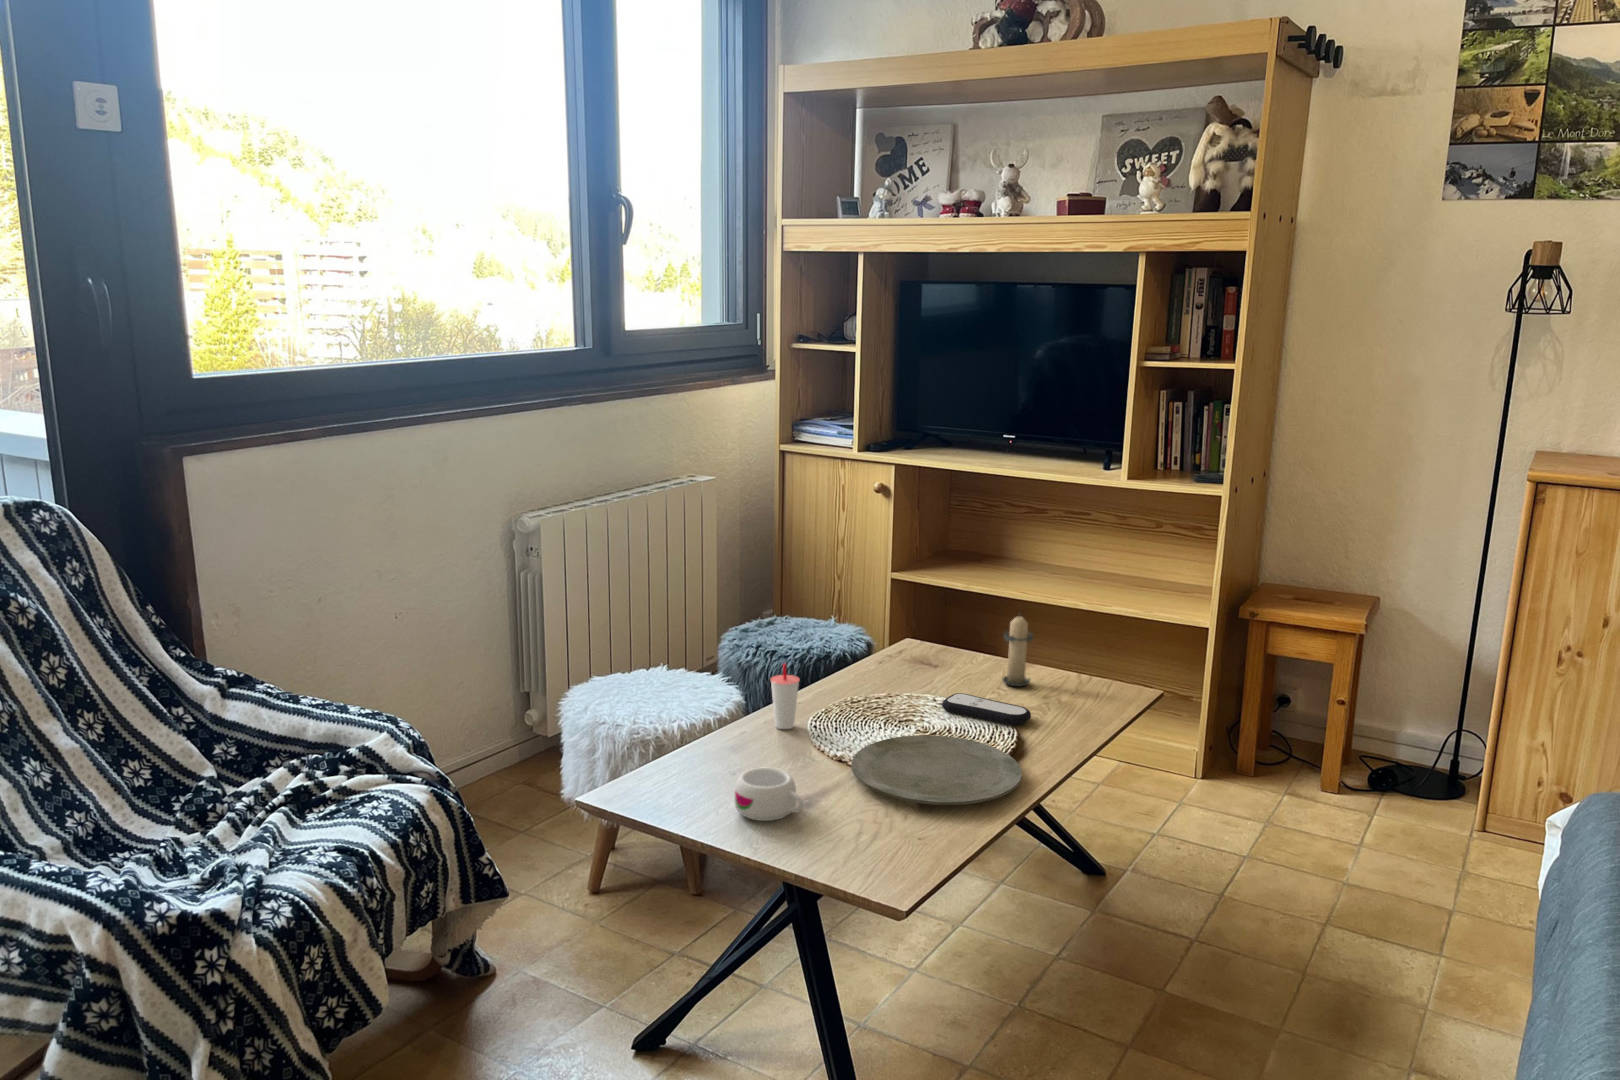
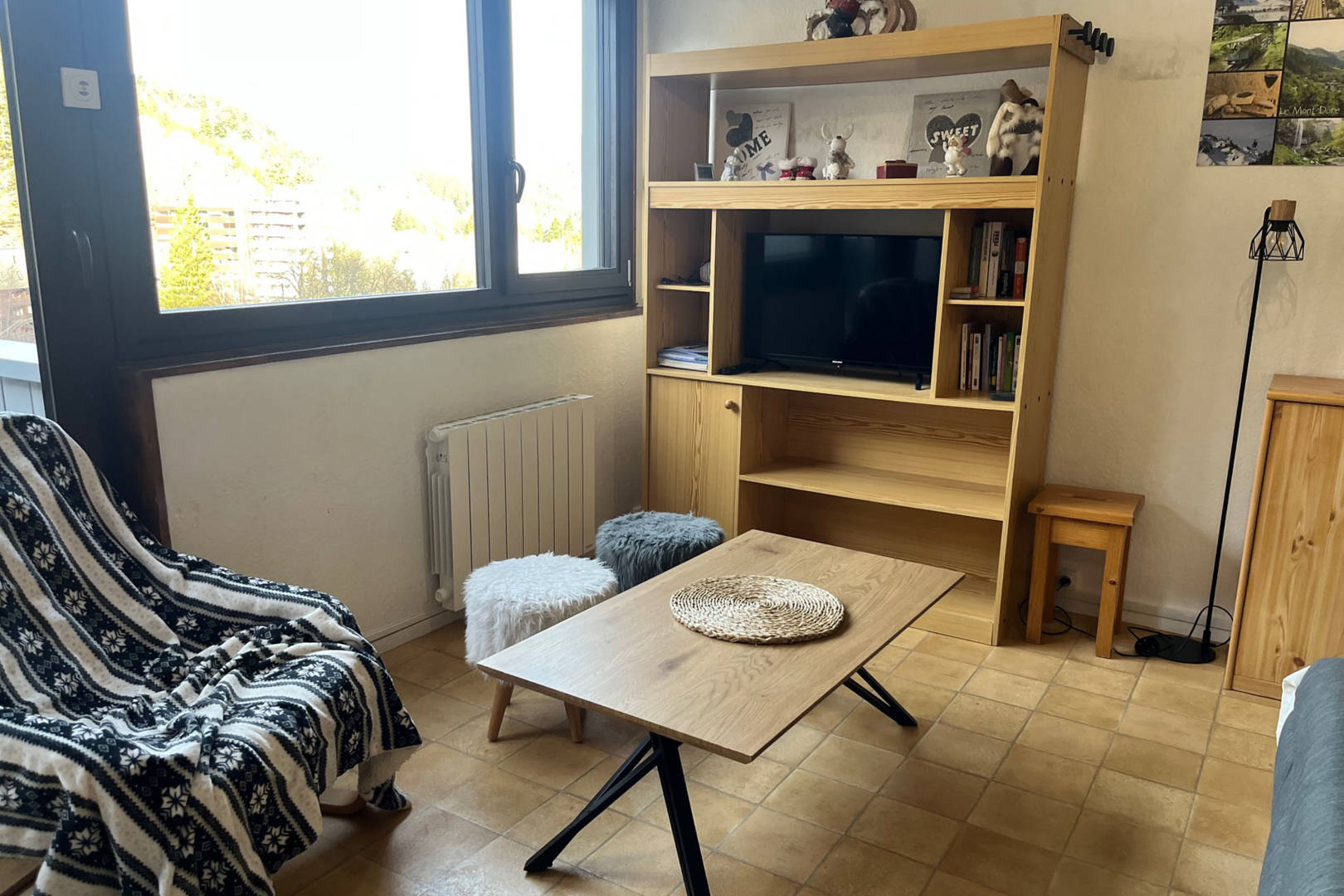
- cup [769,662,802,730]
- remote control [941,692,1032,726]
- candle [1000,611,1035,687]
- plate [850,734,1023,806]
- mug [733,767,805,822]
